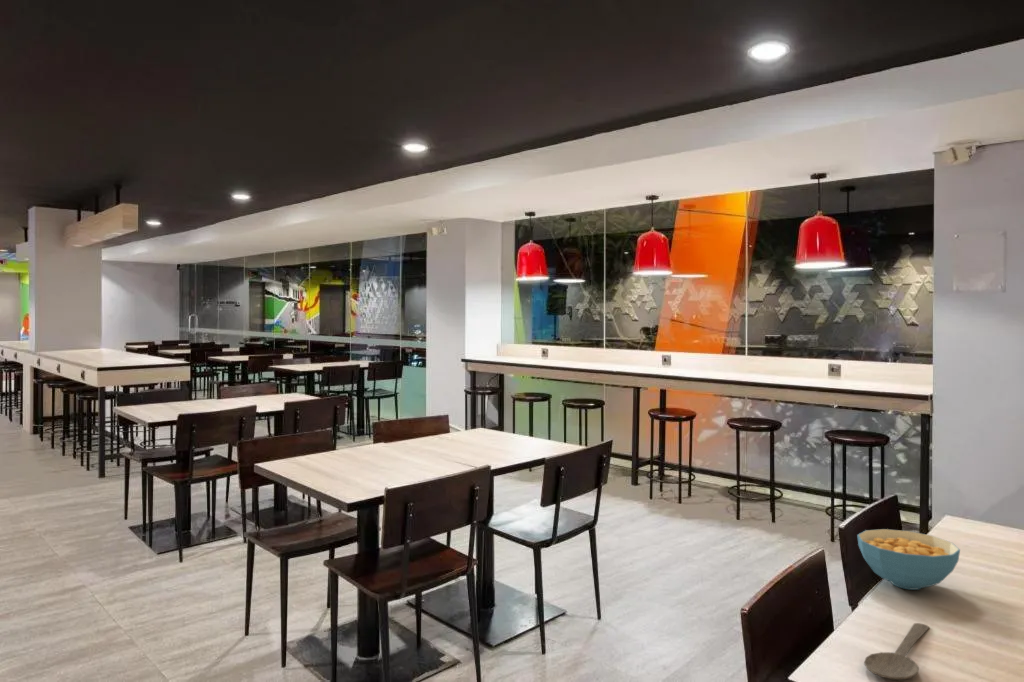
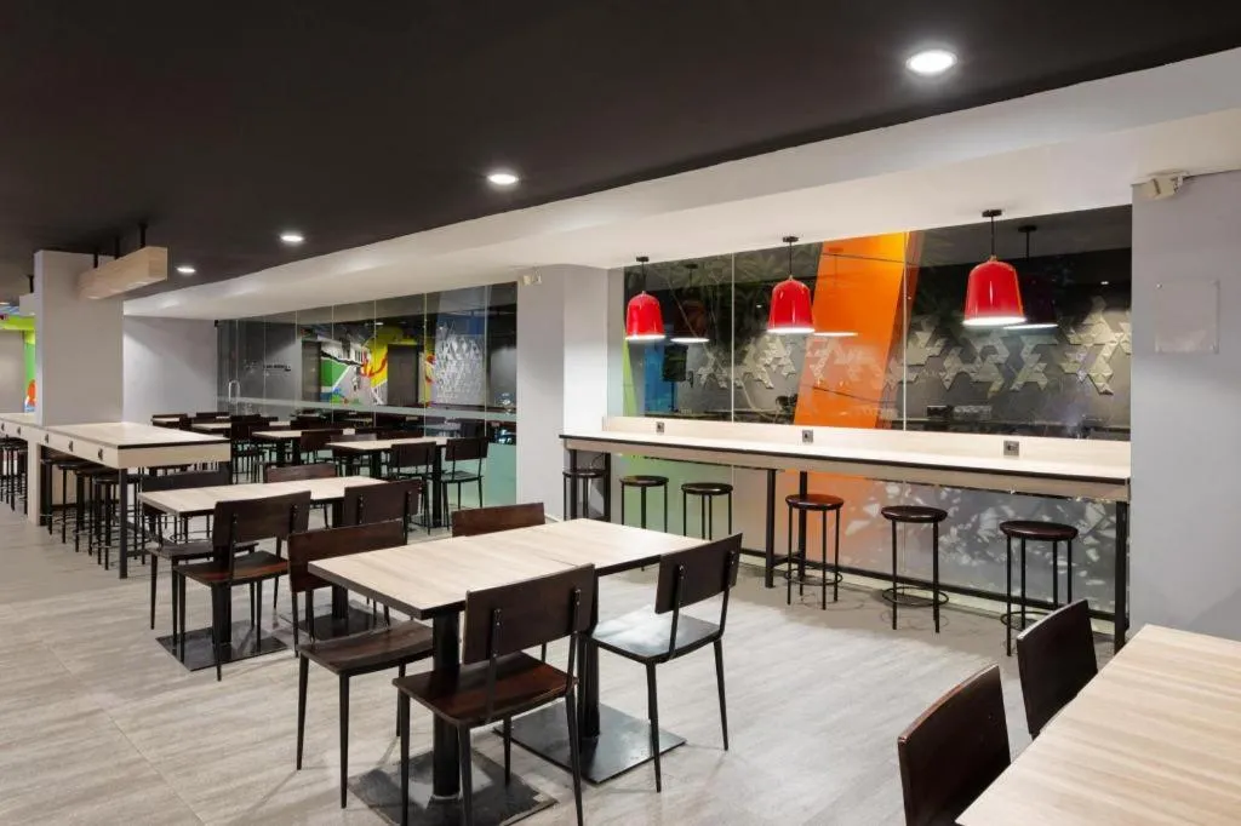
- wooden spoon [863,622,930,680]
- cereal bowl [856,528,961,591]
